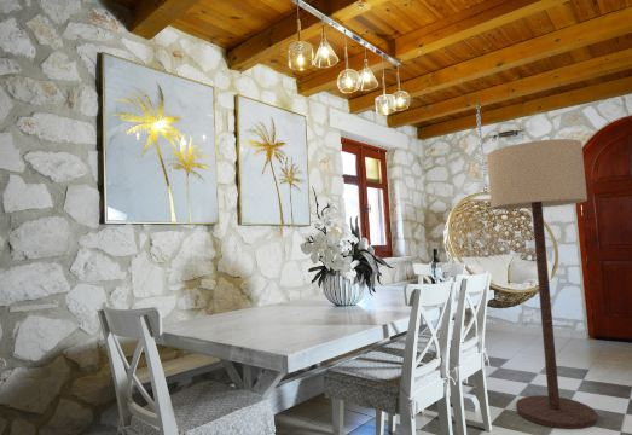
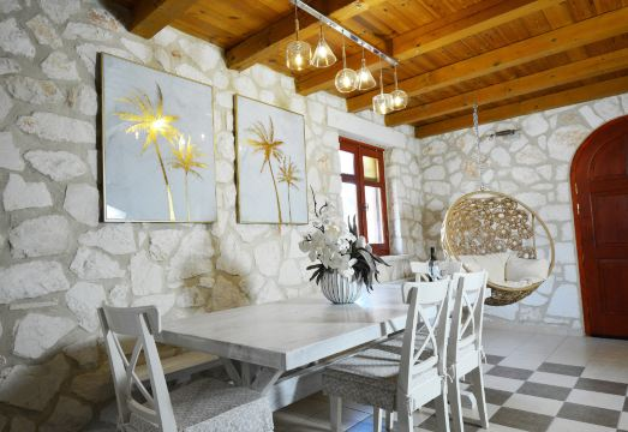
- floor lamp [486,138,598,430]
